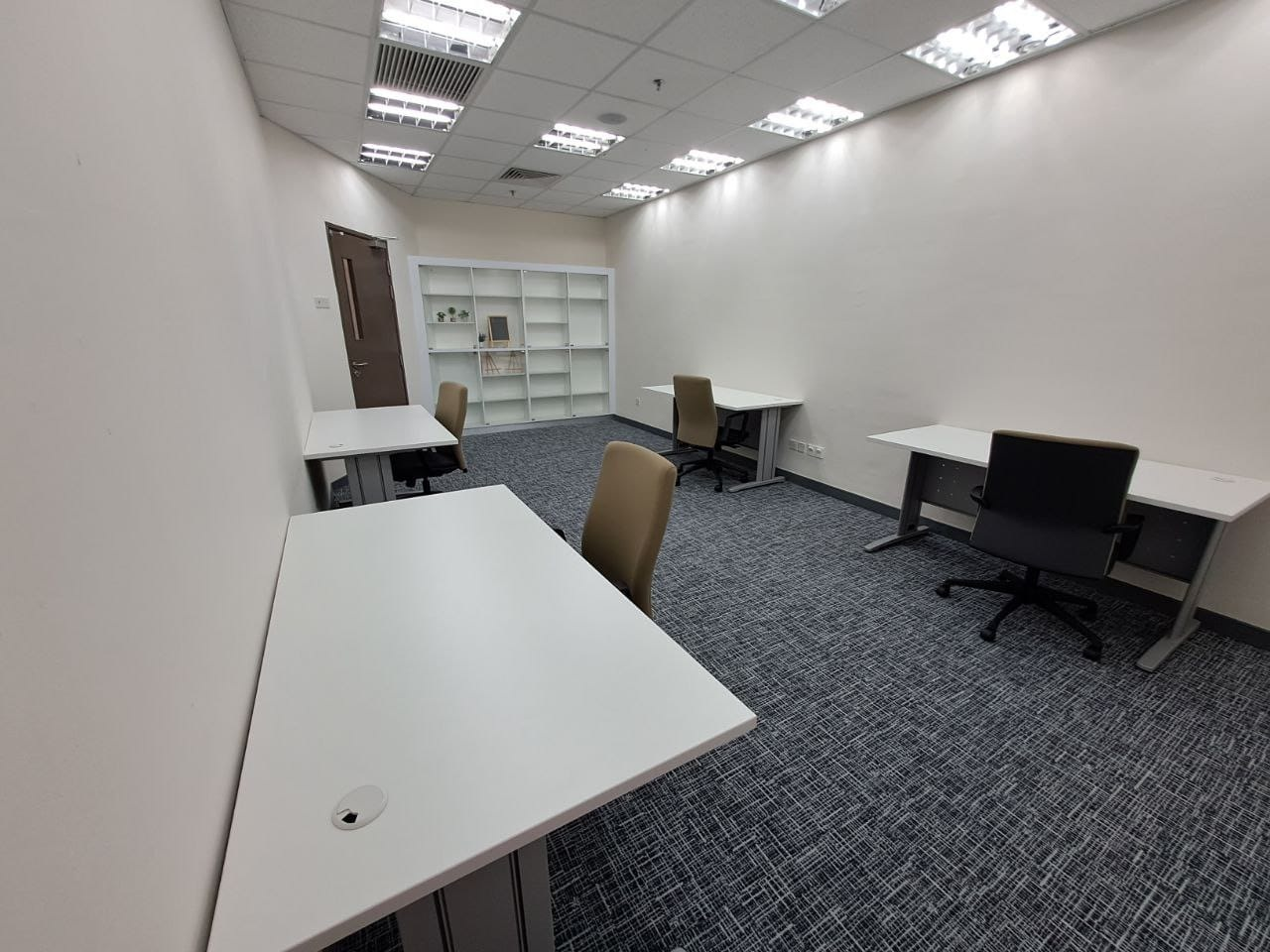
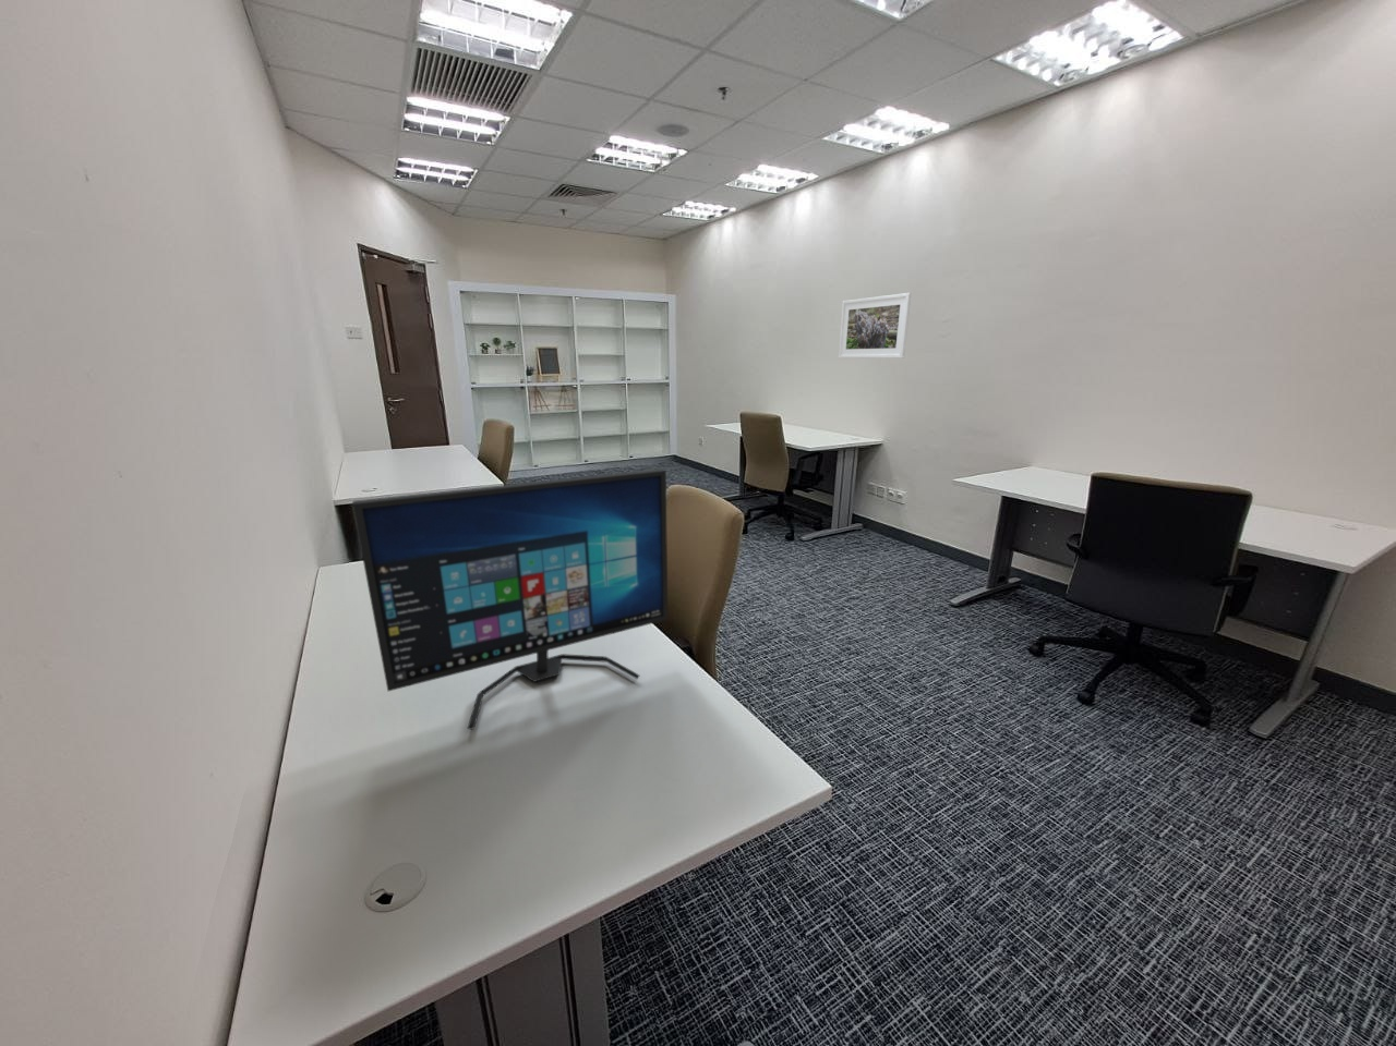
+ computer monitor [351,467,668,731]
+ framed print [838,292,911,359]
